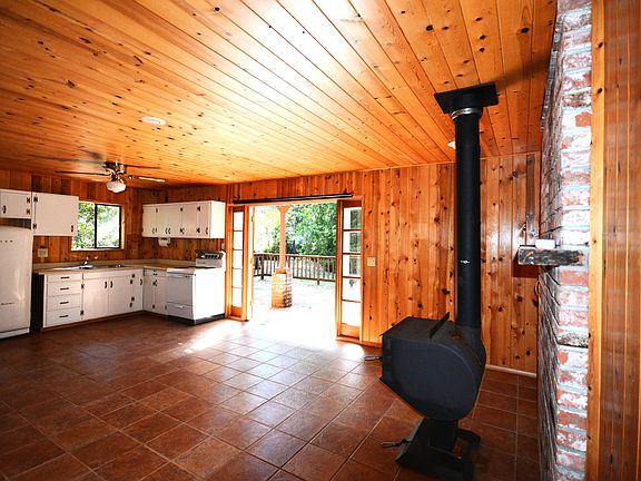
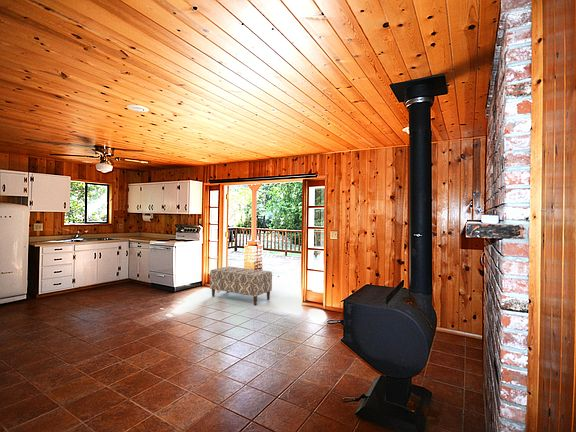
+ bench [209,266,273,306]
